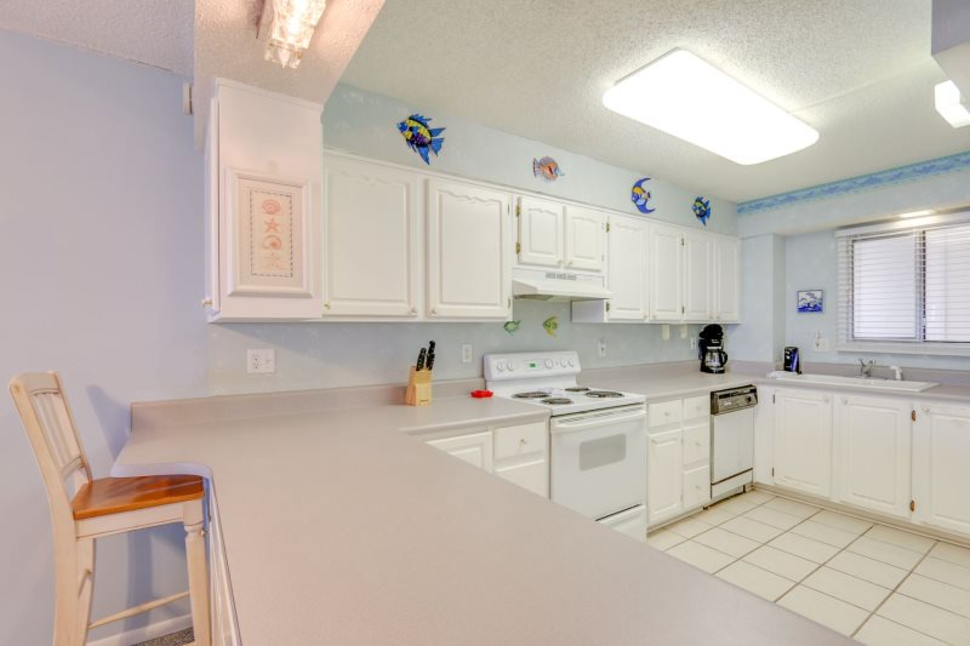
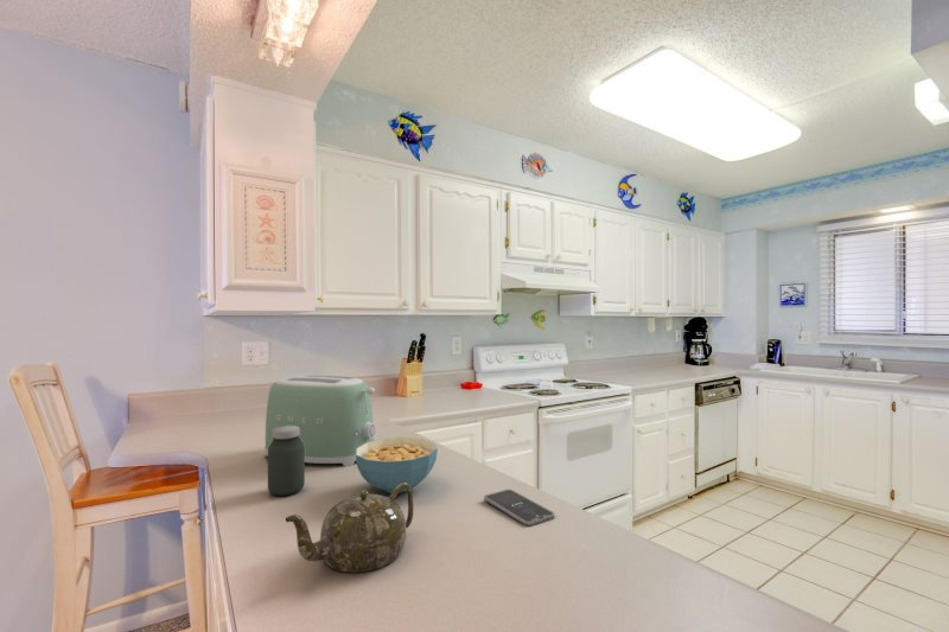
+ toaster [263,375,377,467]
+ jar [267,426,306,497]
+ teapot [285,483,414,574]
+ cereal bowl [355,436,439,494]
+ smartphone [483,489,556,526]
